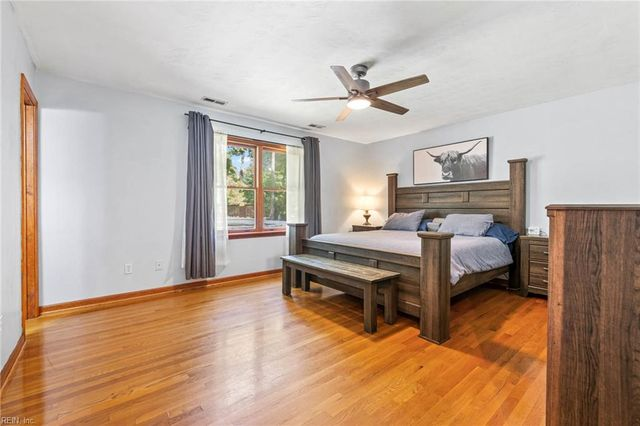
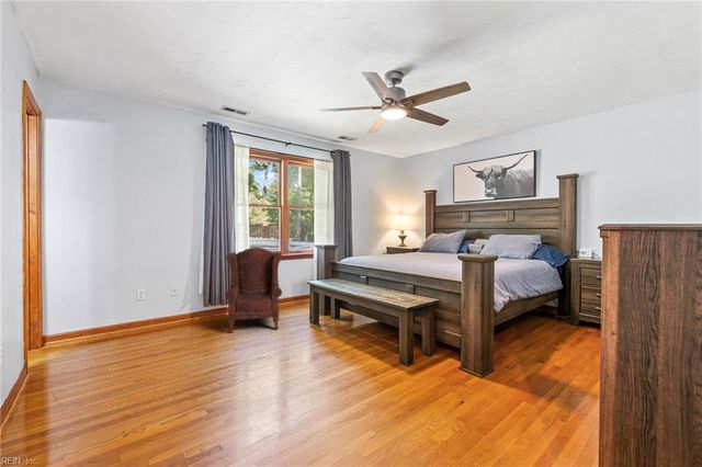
+ armchair [224,247,283,334]
